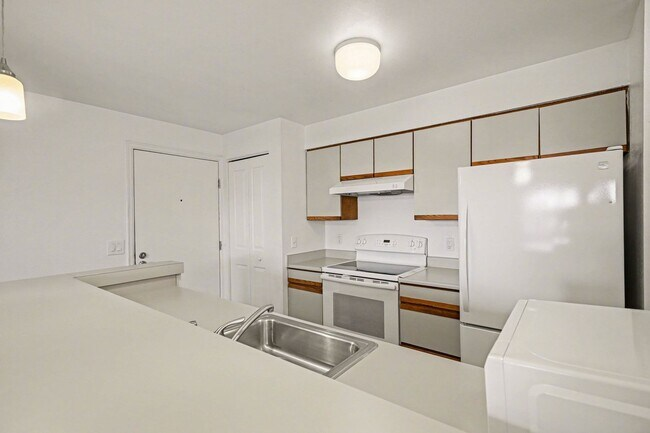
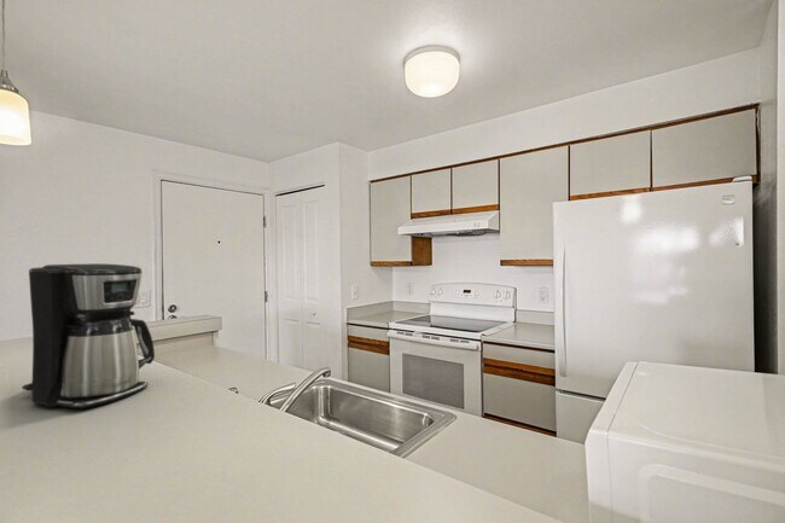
+ coffee maker [22,262,156,409]
